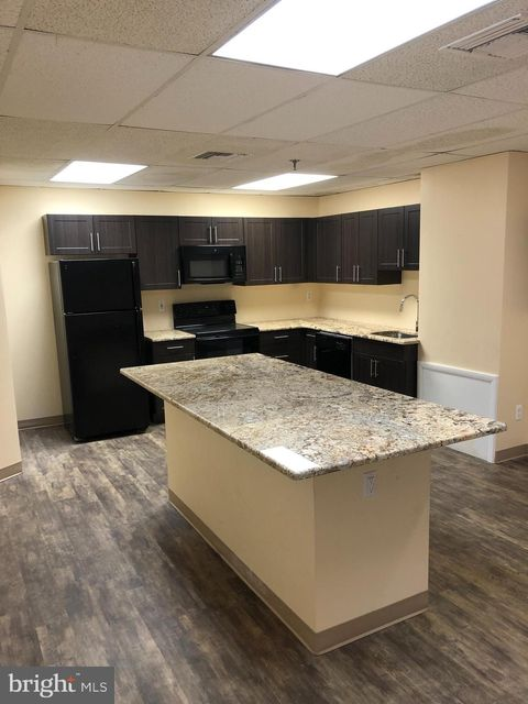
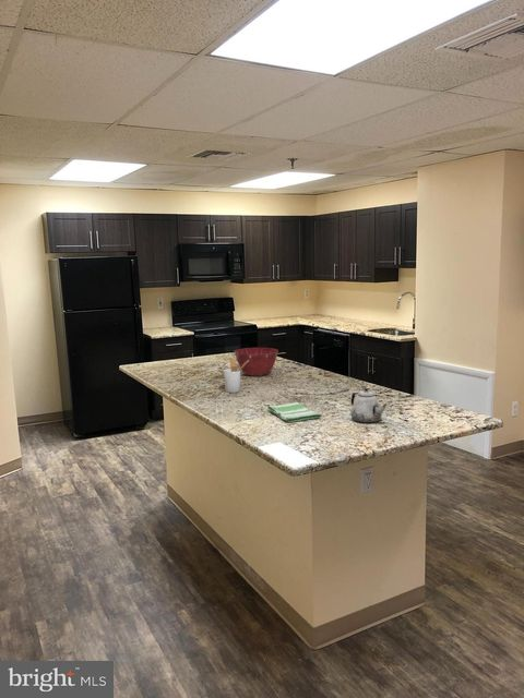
+ mixing bowl [234,347,279,377]
+ dish towel [266,401,322,423]
+ teapot [350,387,388,424]
+ utensil holder [223,358,249,394]
